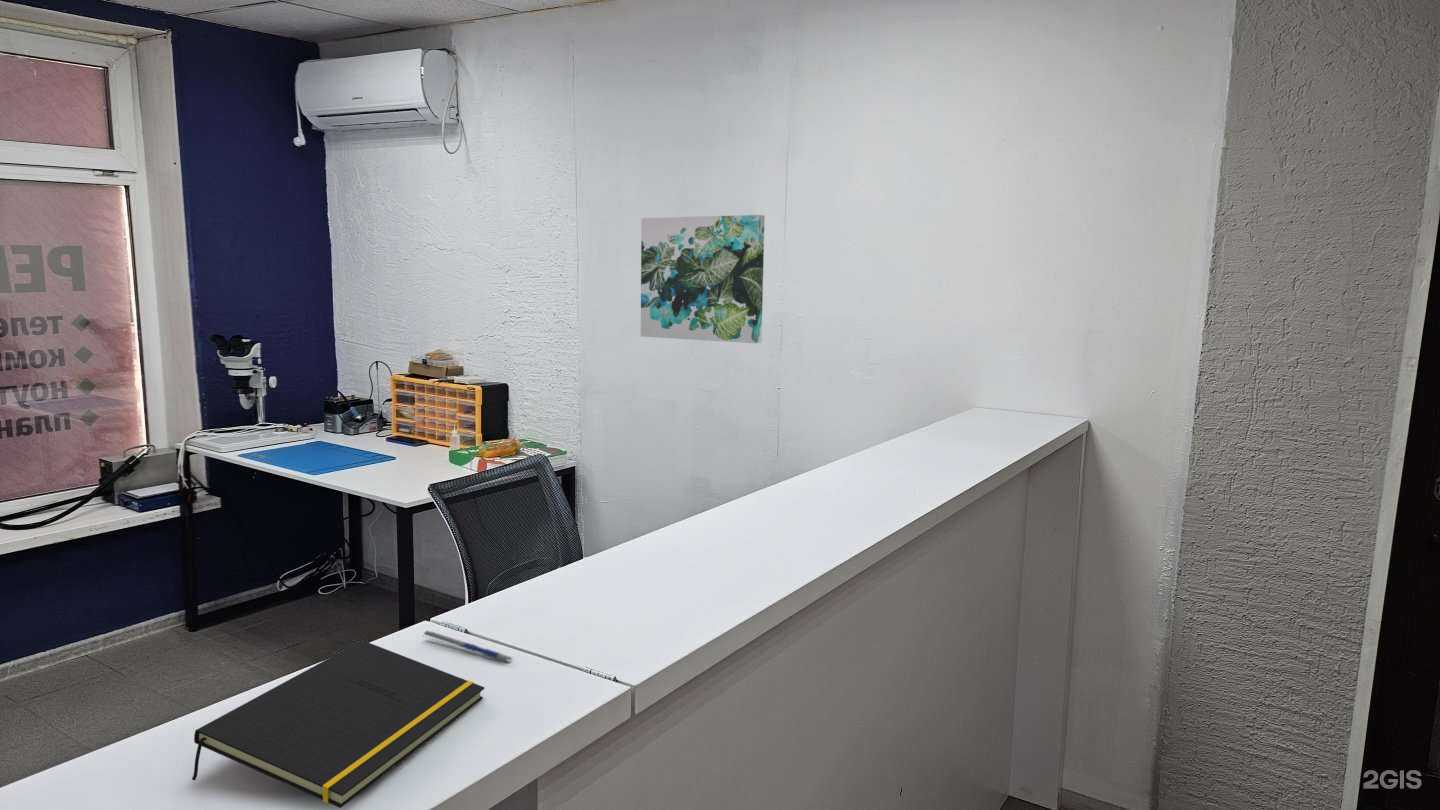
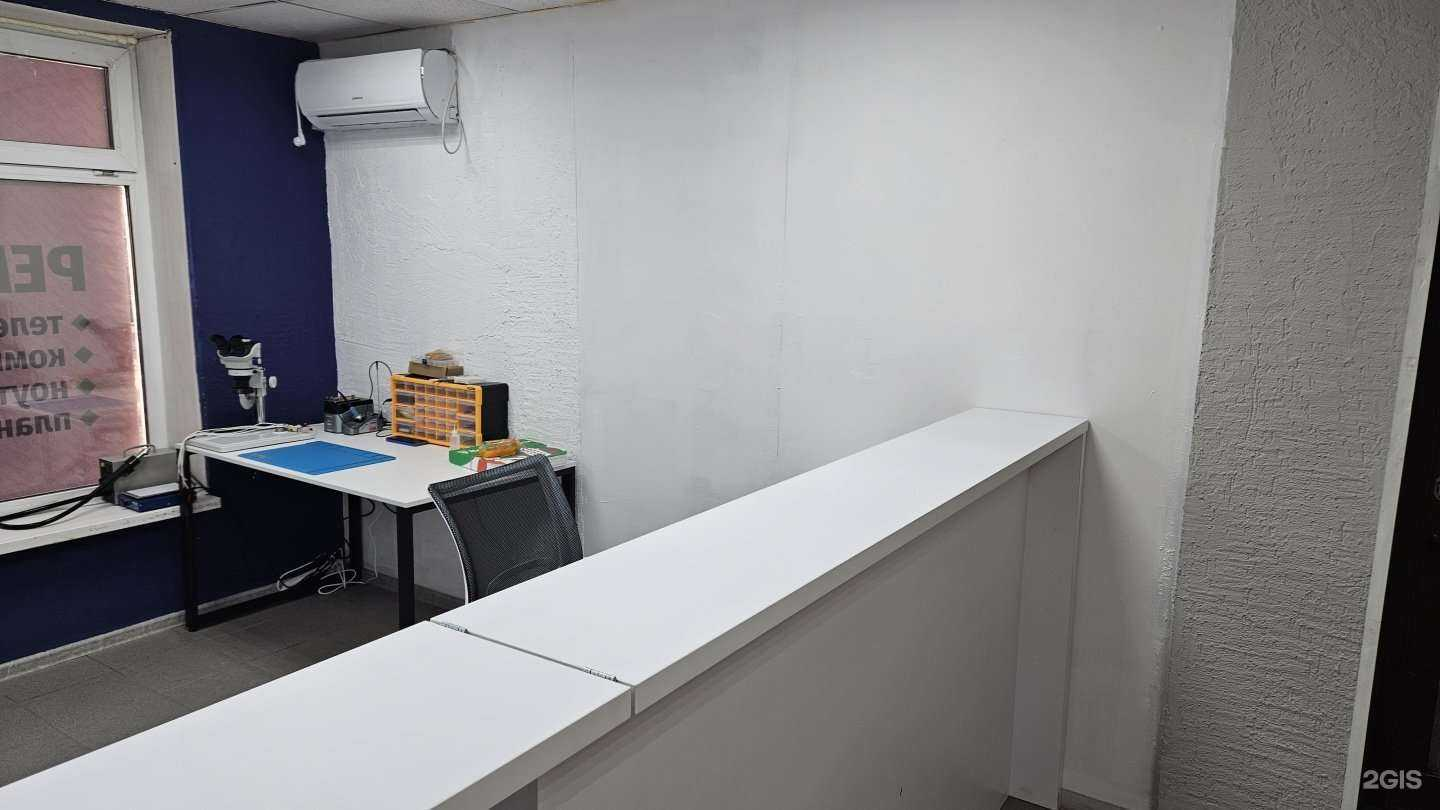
- wall art [640,214,766,344]
- notepad [191,639,486,809]
- pen [423,630,513,664]
